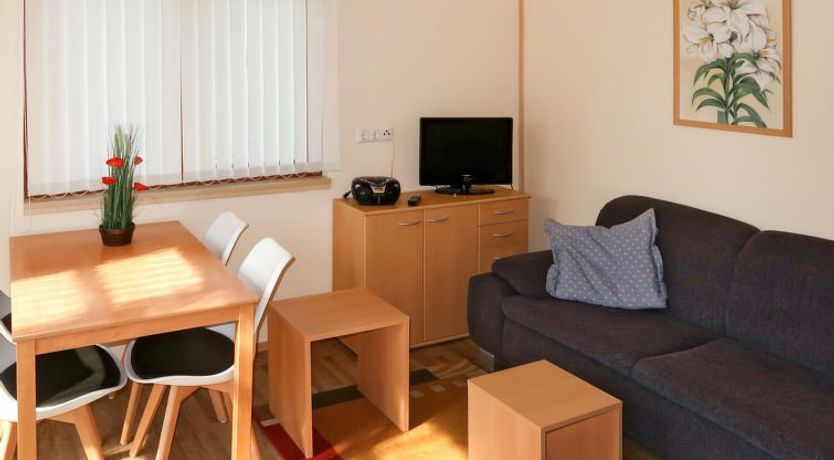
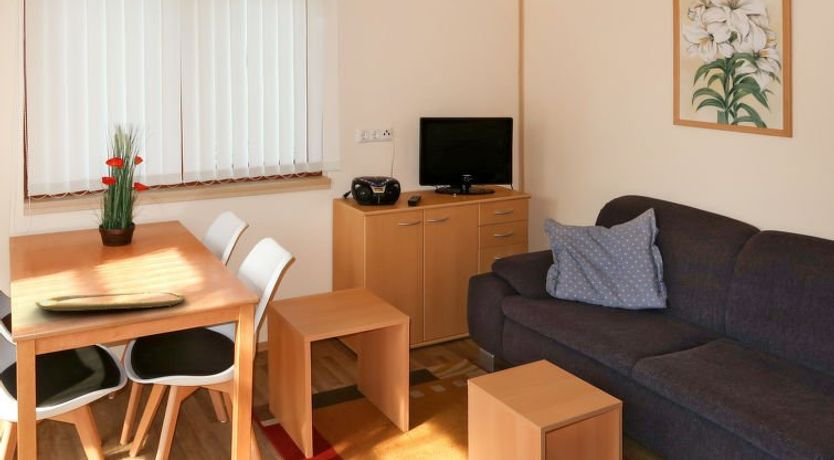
+ placemat [34,291,187,312]
